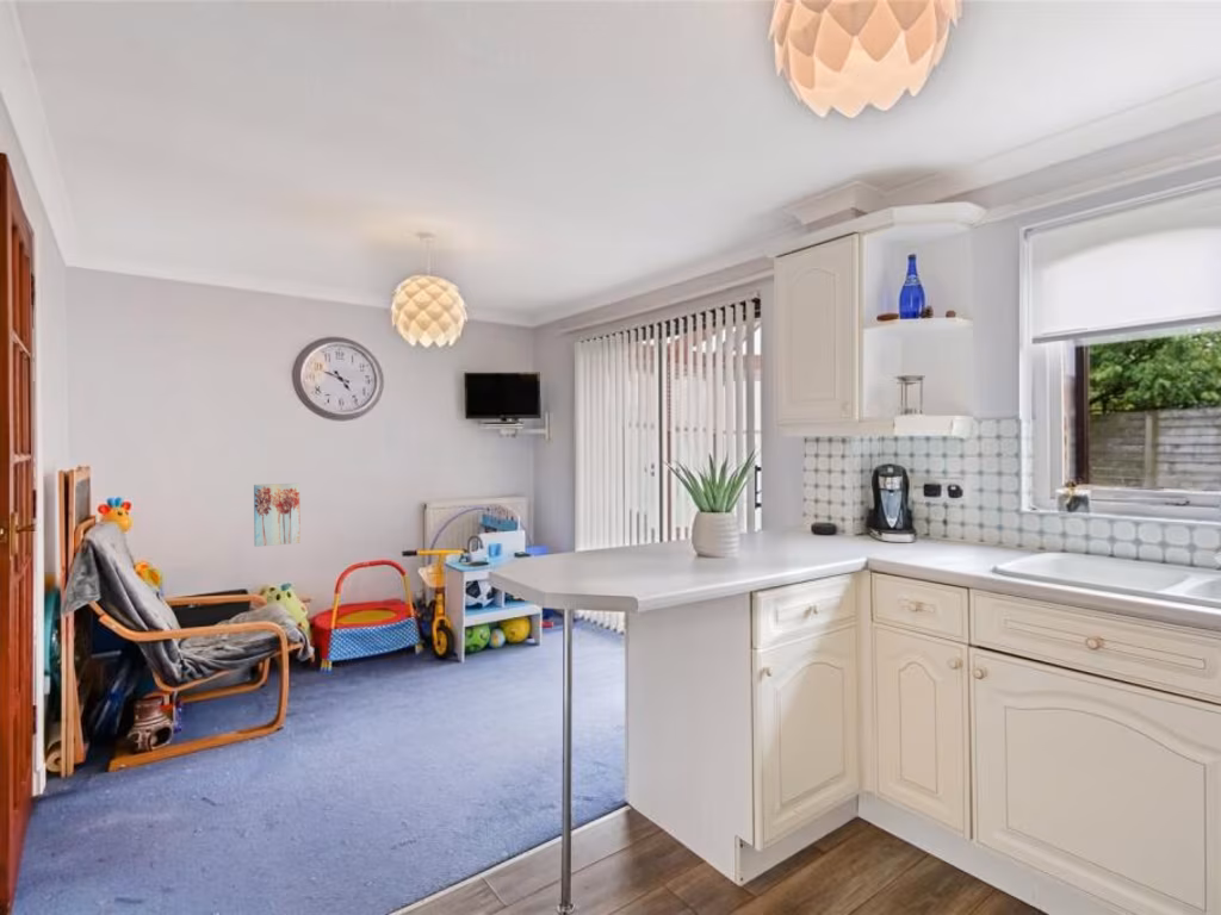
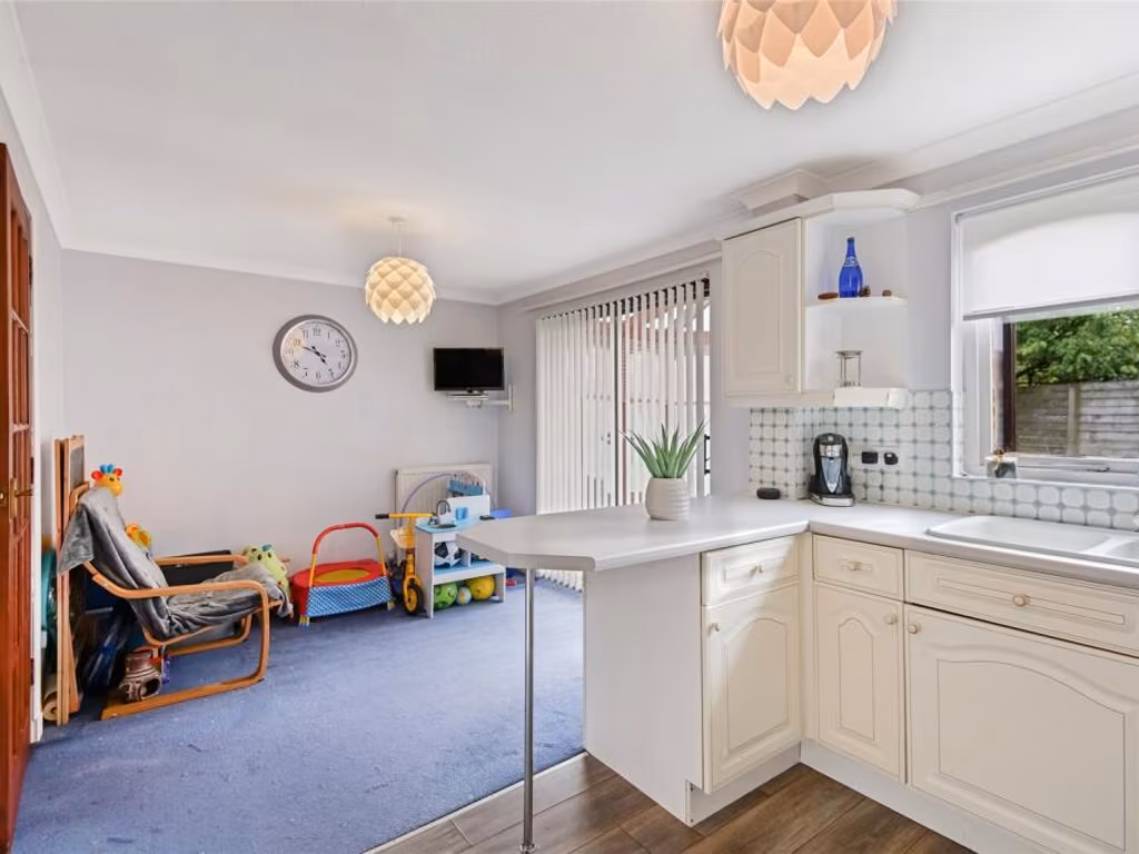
- wall art [253,483,302,548]
